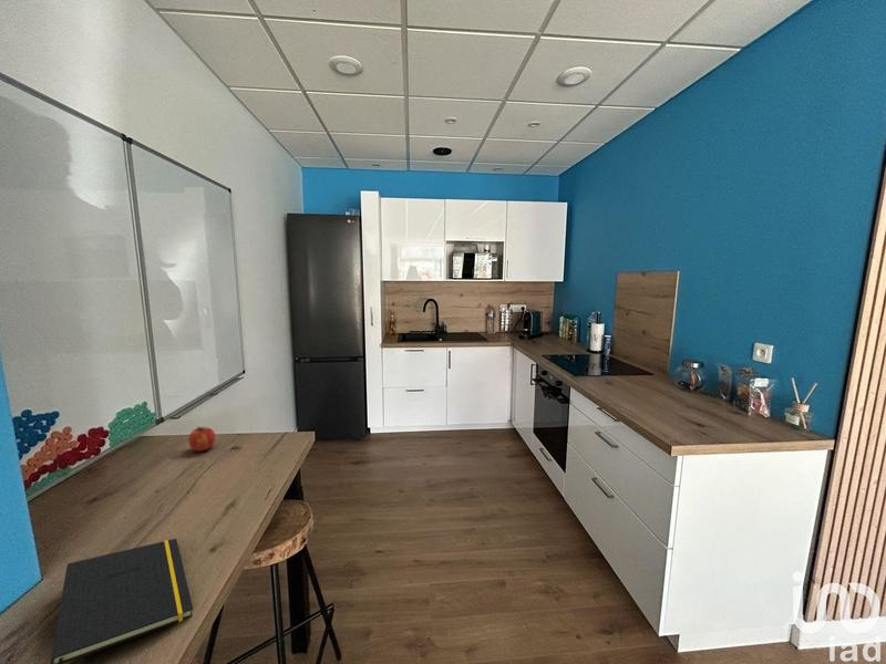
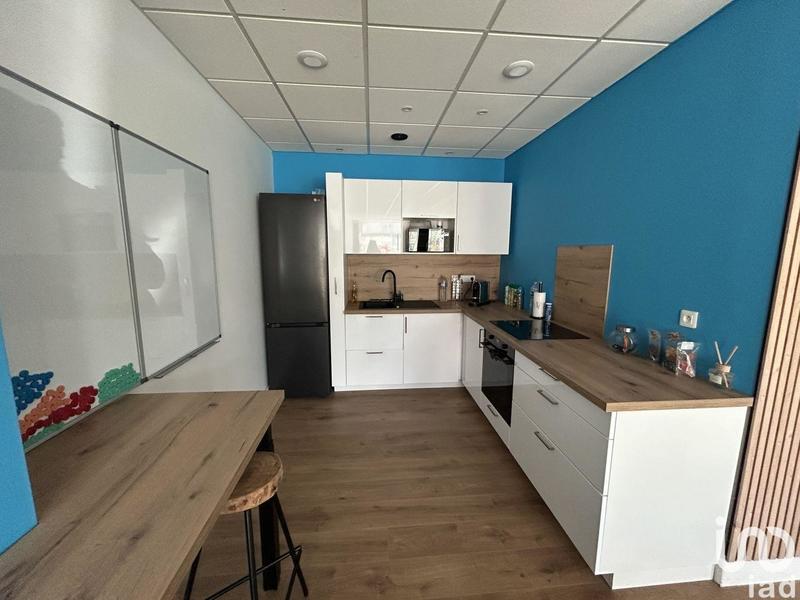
- notepad [50,538,194,664]
- fruit [187,426,216,453]
